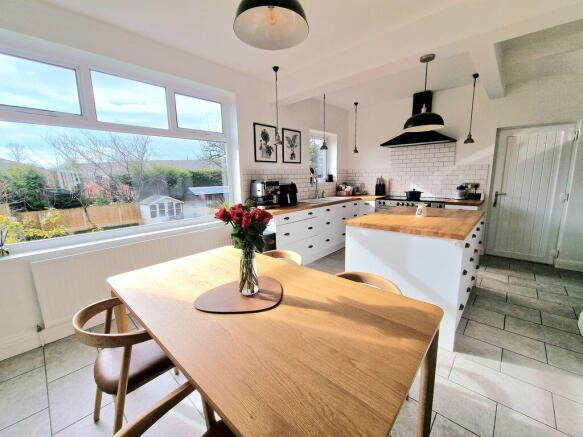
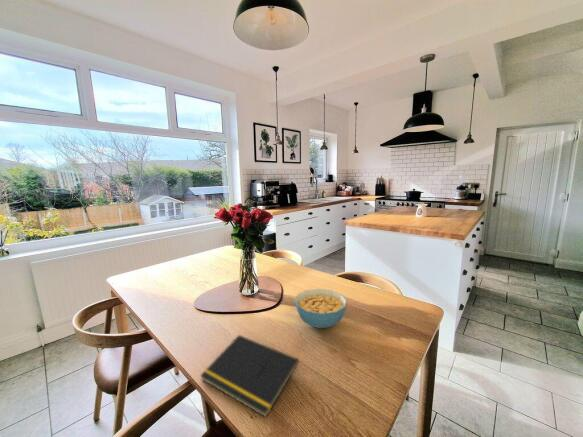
+ notepad [199,334,300,418]
+ cereal bowl [294,288,348,329]
